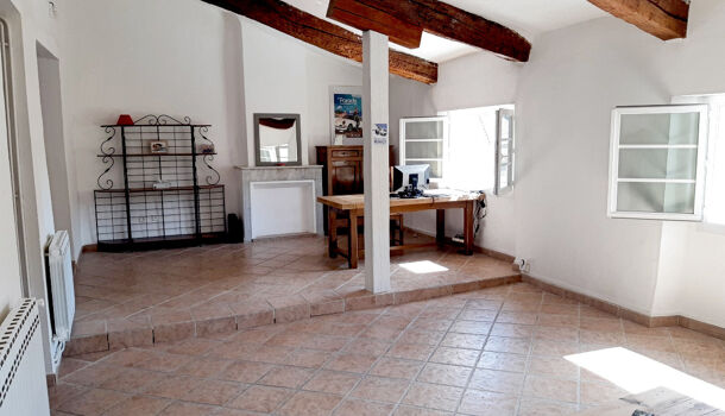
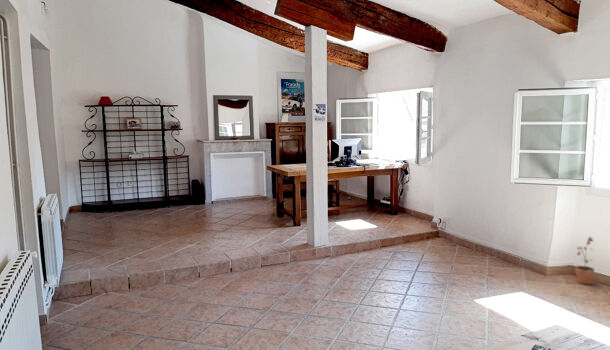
+ potted plant [575,237,595,285]
